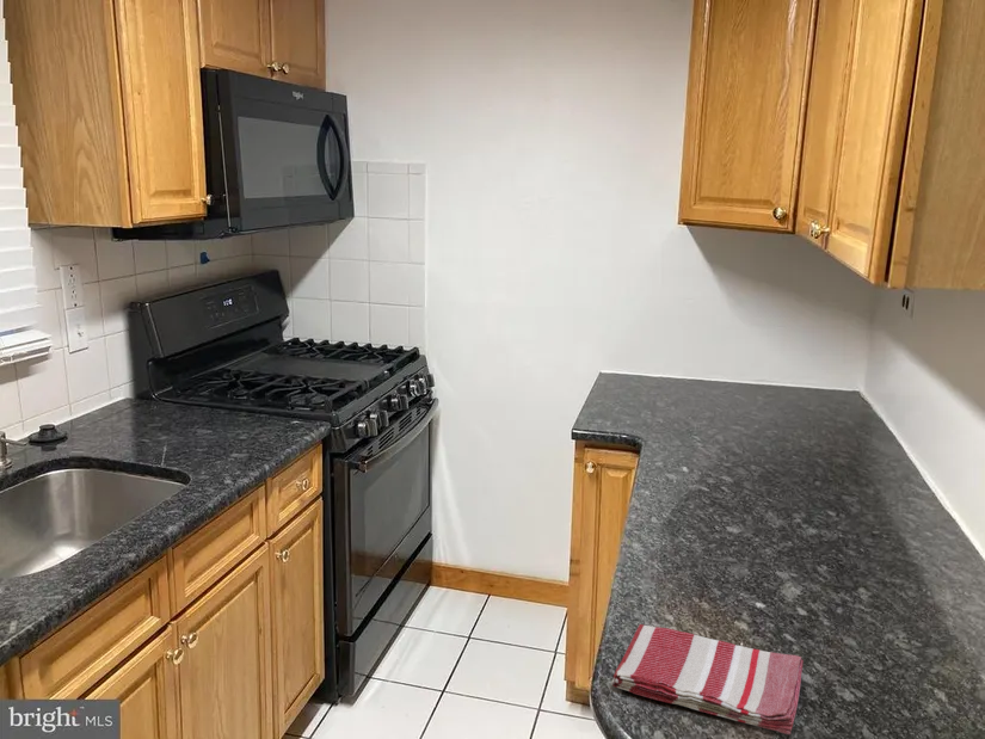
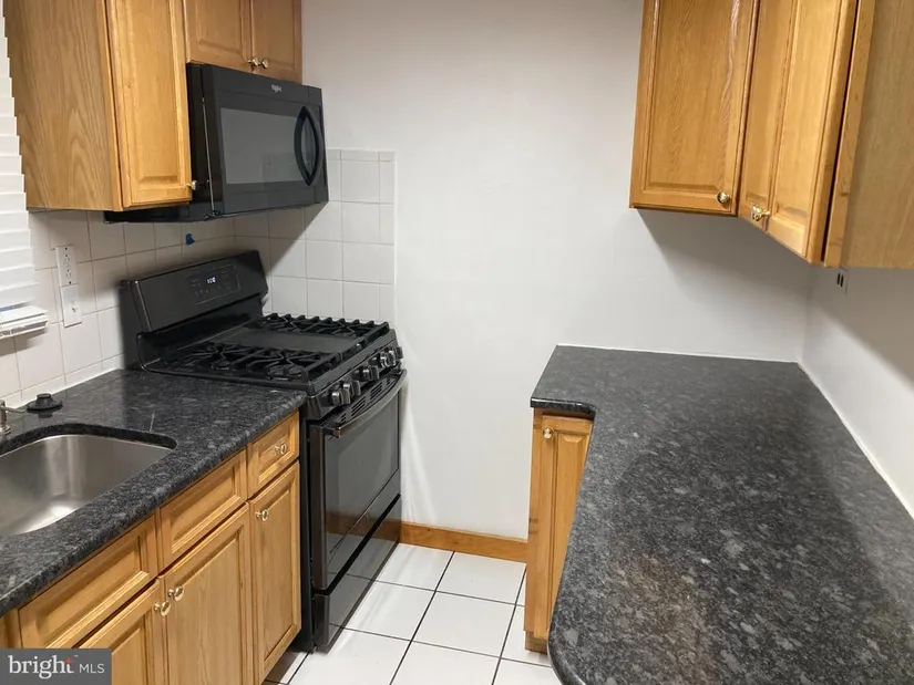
- dish towel [610,623,805,735]
